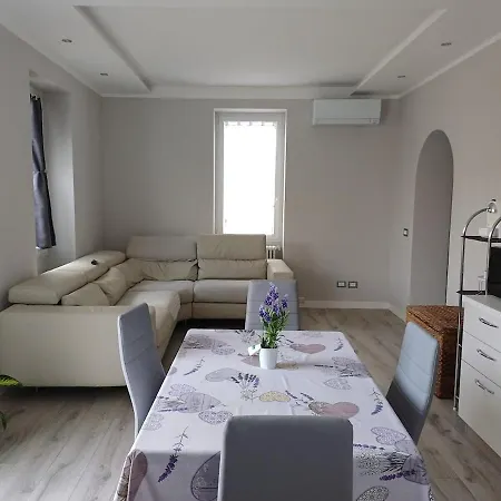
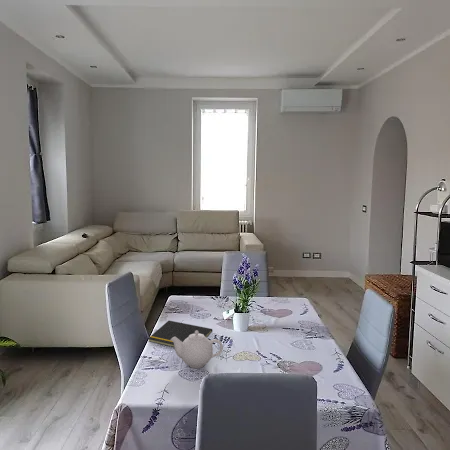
+ notepad [147,320,213,348]
+ teapot [170,330,224,369]
